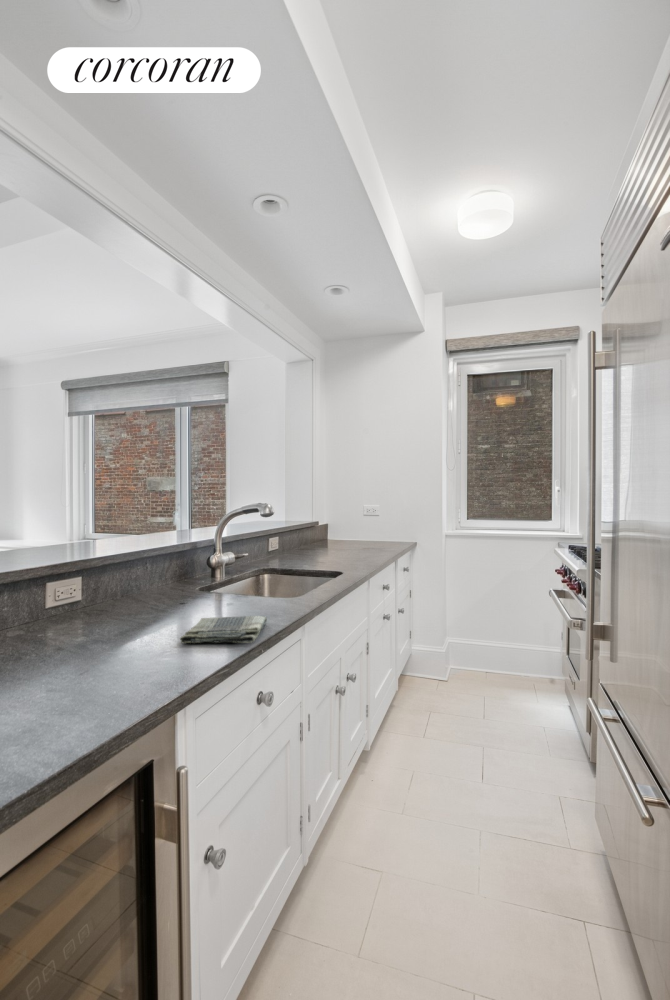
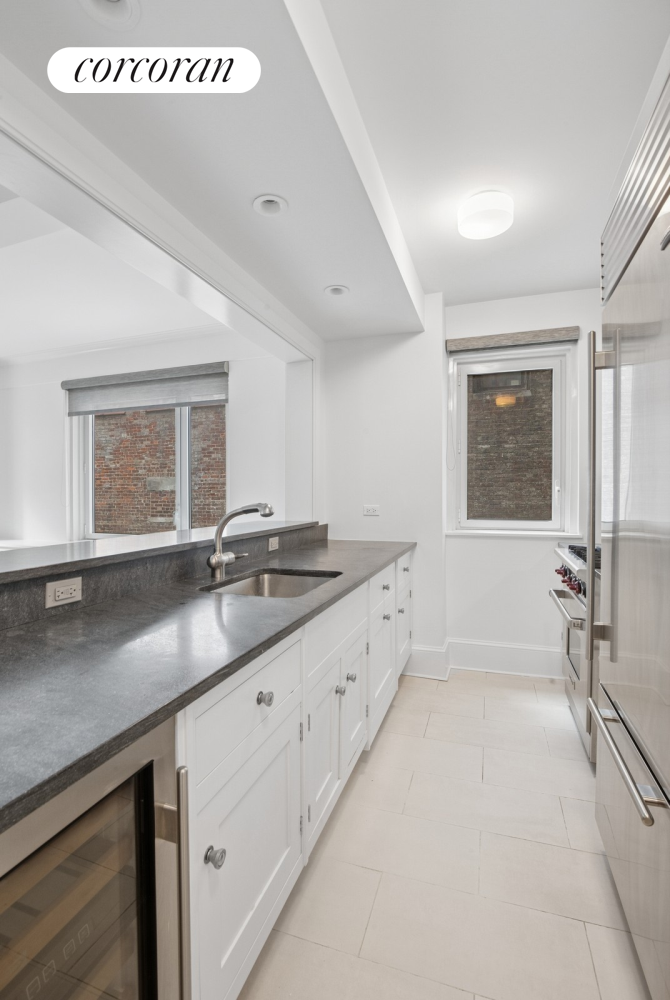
- dish towel [179,615,268,644]
